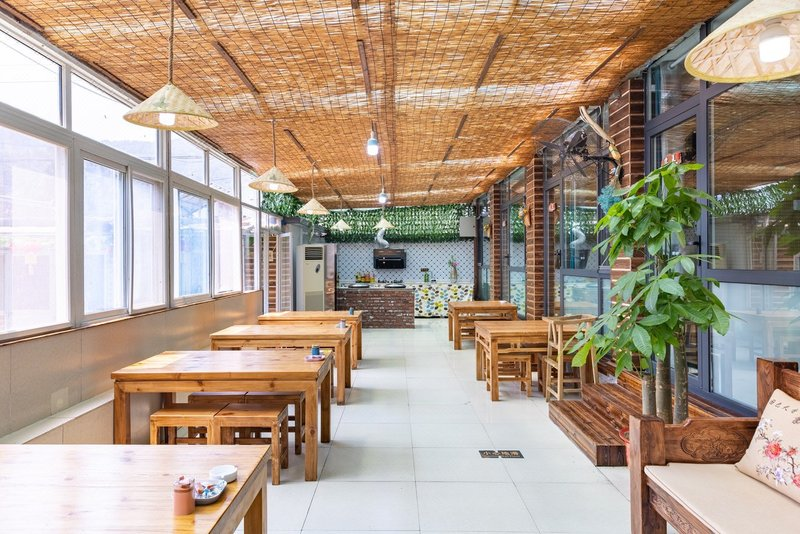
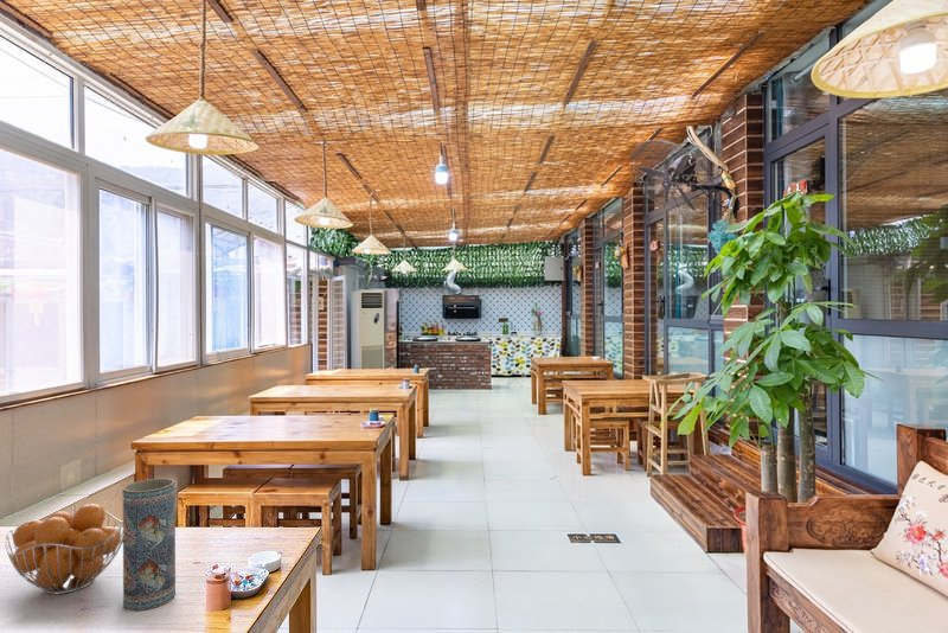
+ fruit basket [5,503,123,595]
+ vase [122,478,177,612]
